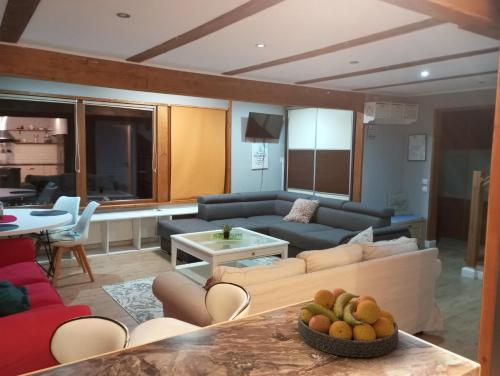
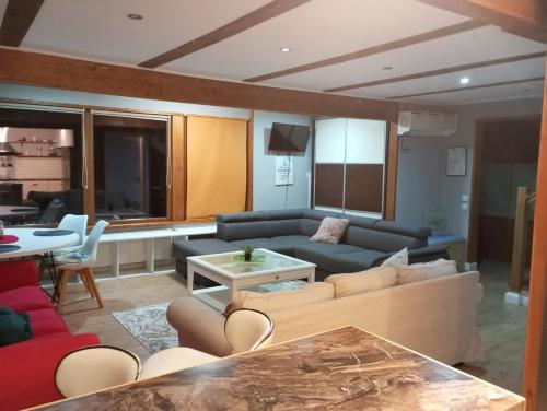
- fruit bowl [297,287,399,358]
